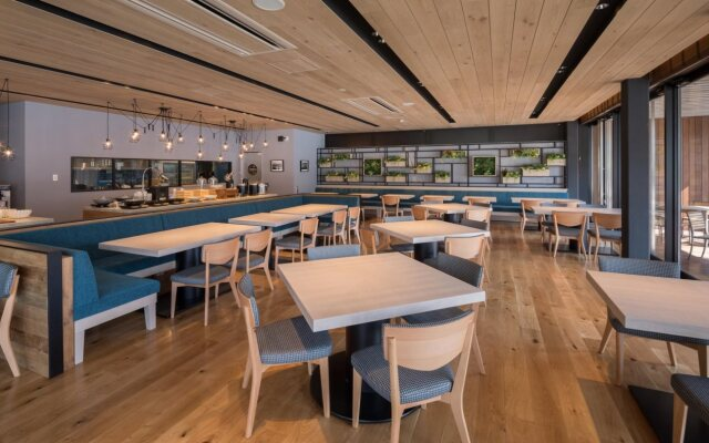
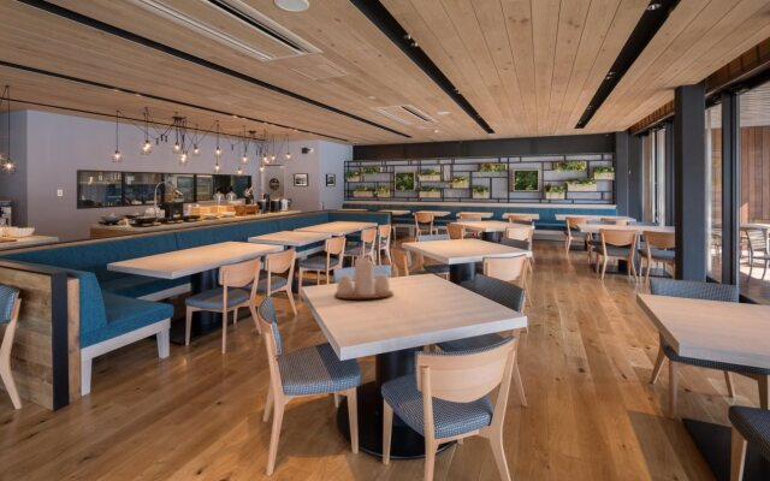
+ condiment set [333,248,395,299]
